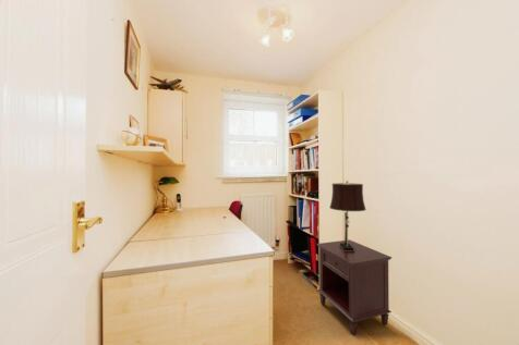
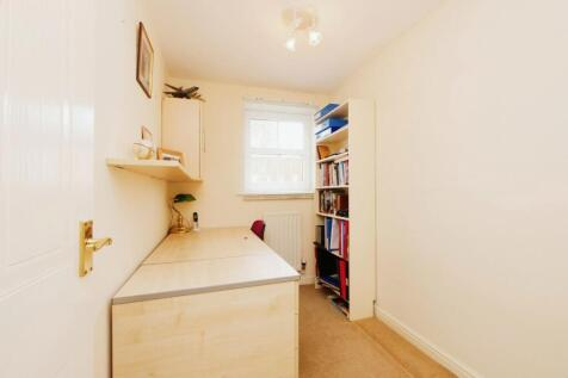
- table lamp [328,180,367,251]
- nightstand [316,238,393,336]
